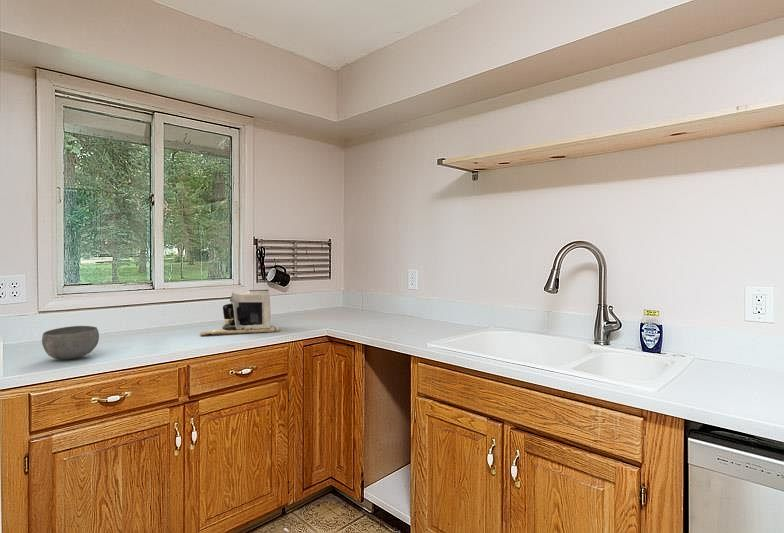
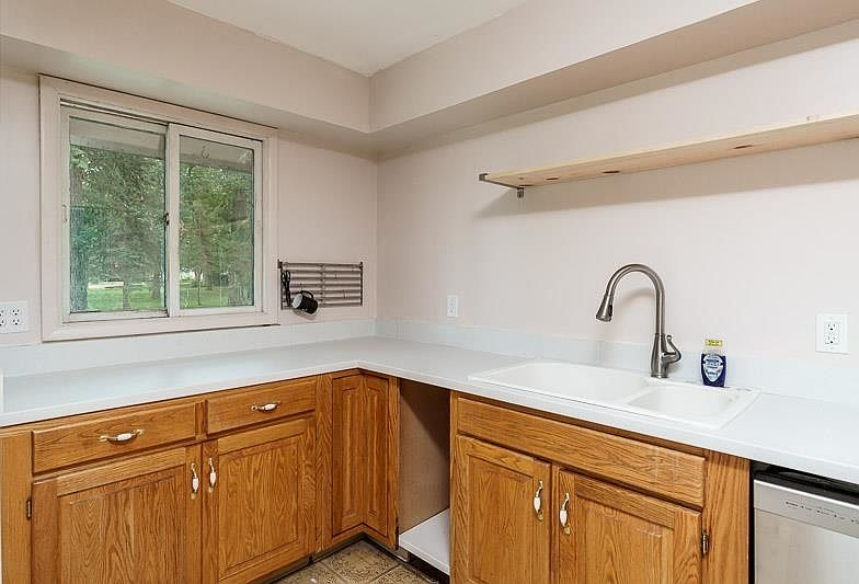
- coffee maker [199,289,281,336]
- bowl [41,325,100,360]
